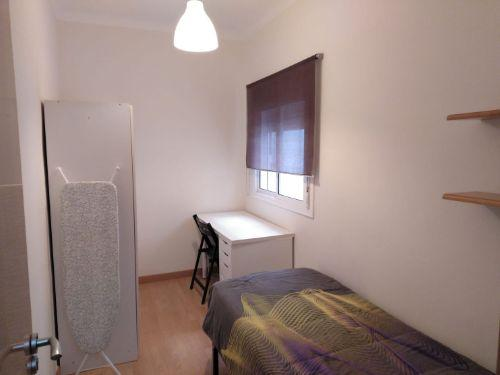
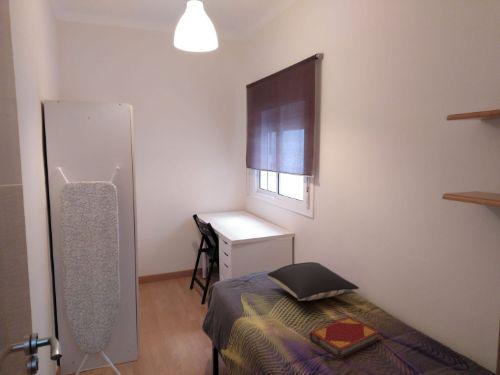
+ pillow [266,261,360,301]
+ hardback book [309,316,381,359]
